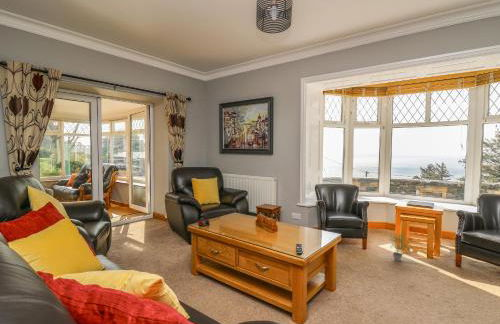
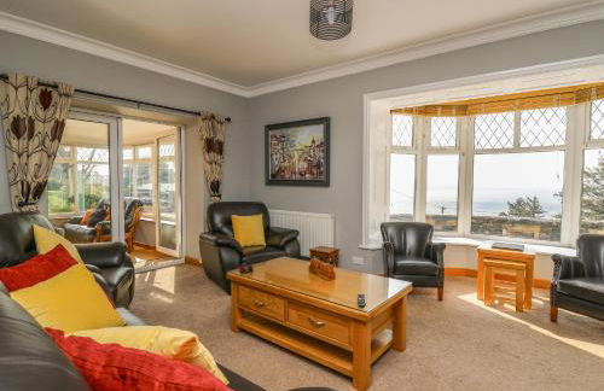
- potted plant [387,232,414,263]
